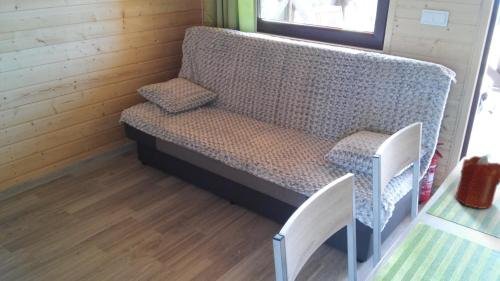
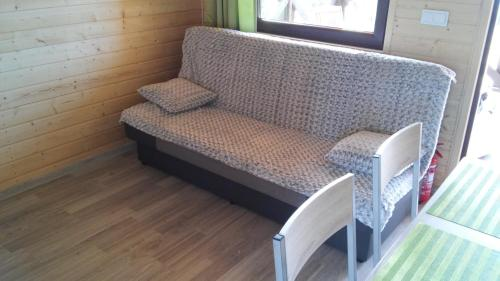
- candle [454,155,500,210]
